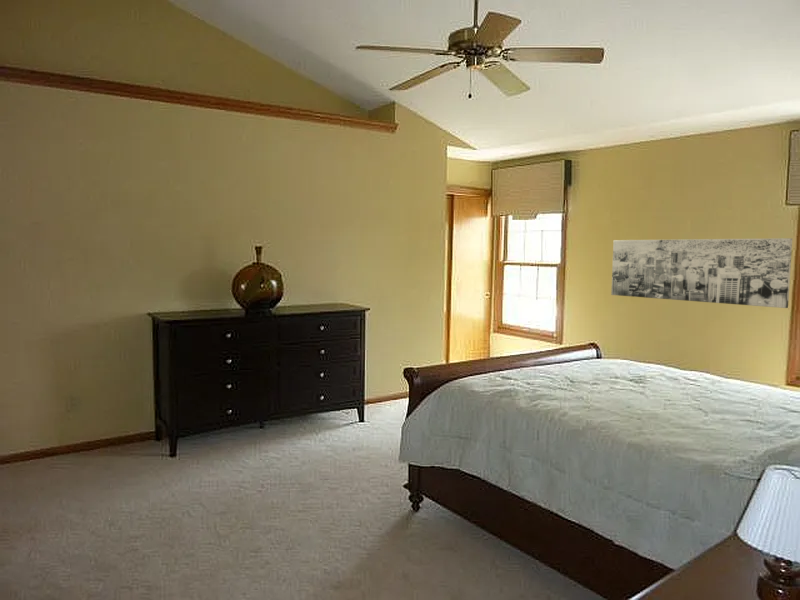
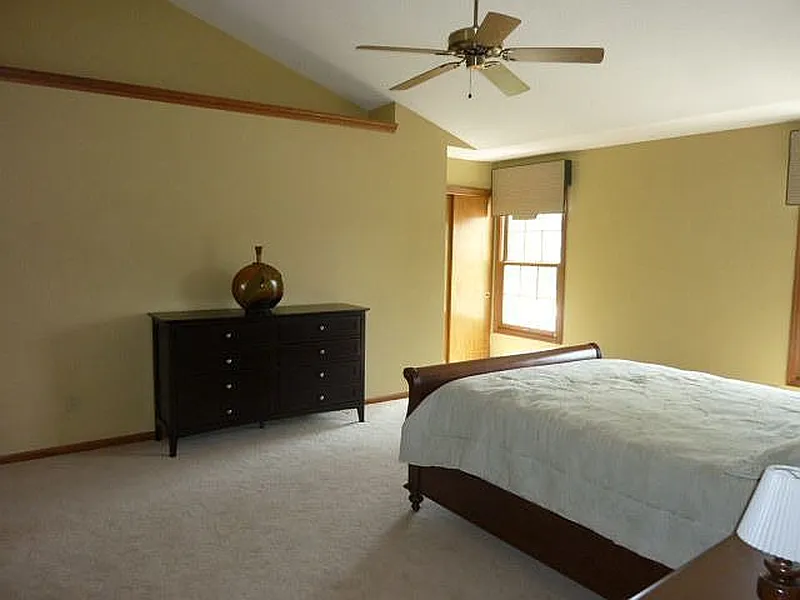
- wall art [610,237,793,309]
